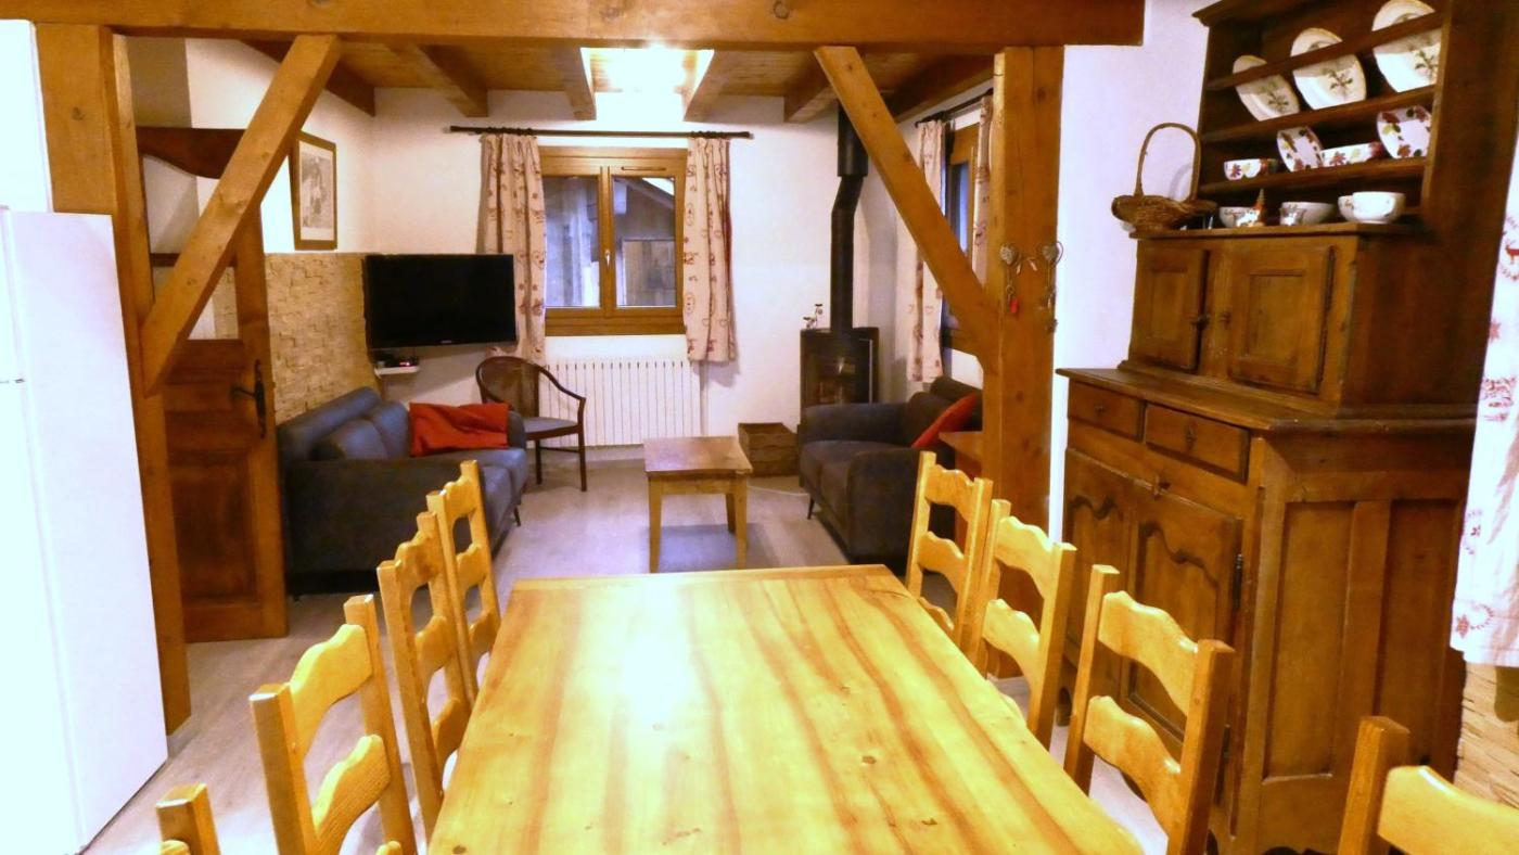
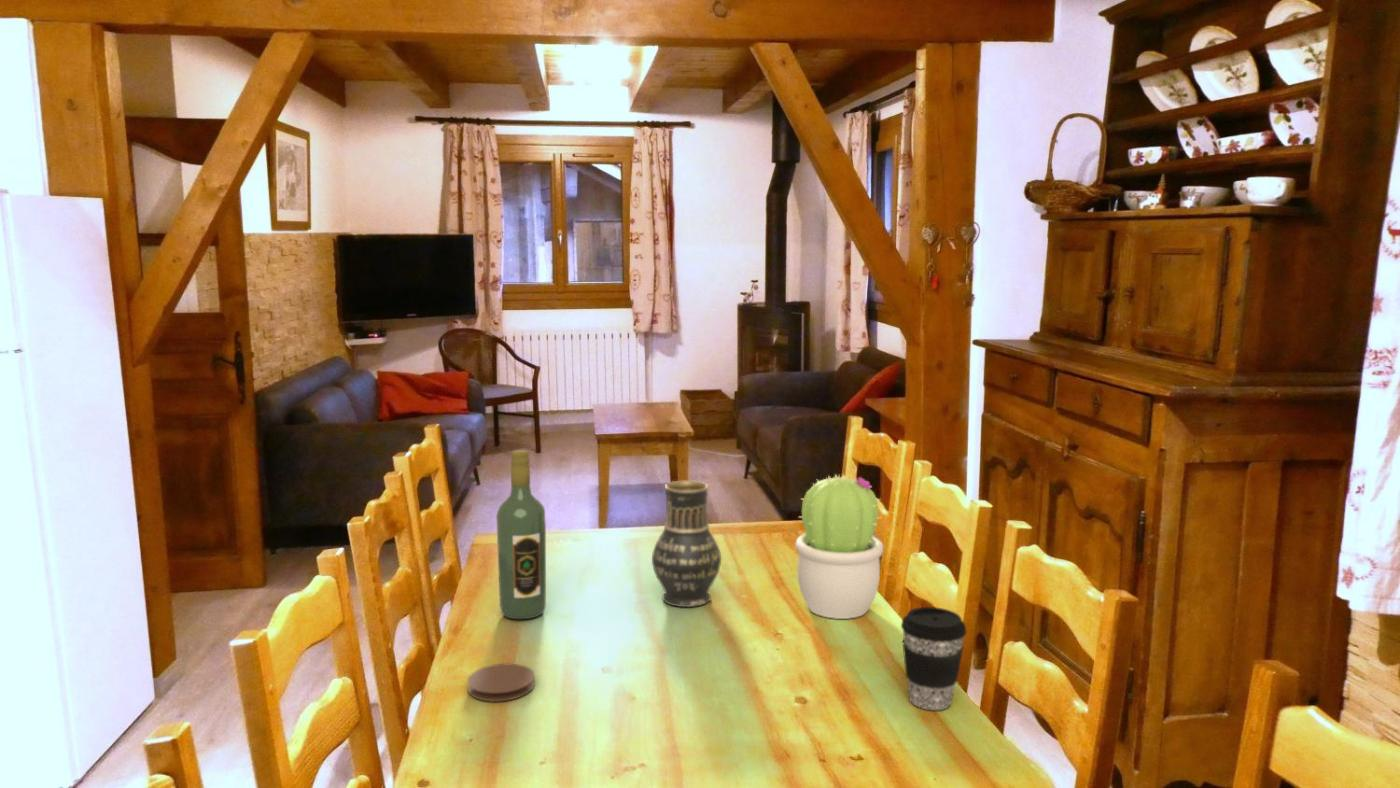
+ flowerpot [794,473,884,620]
+ coffee cup [900,606,967,711]
+ vase [651,480,722,608]
+ wine bottle [495,449,547,620]
+ coaster [467,663,535,702]
